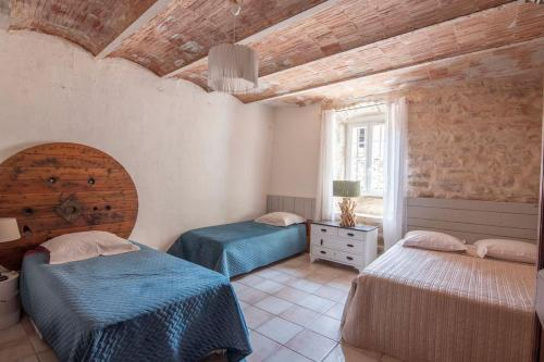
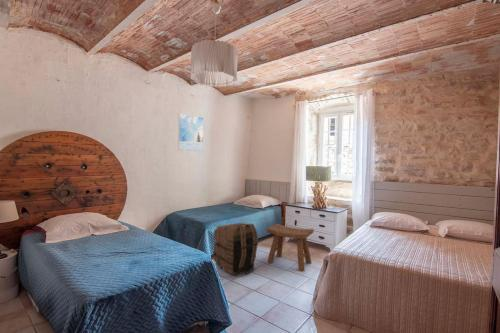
+ stool [266,223,315,272]
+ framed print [177,112,205,152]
+ backpack [212,222,259,277]
